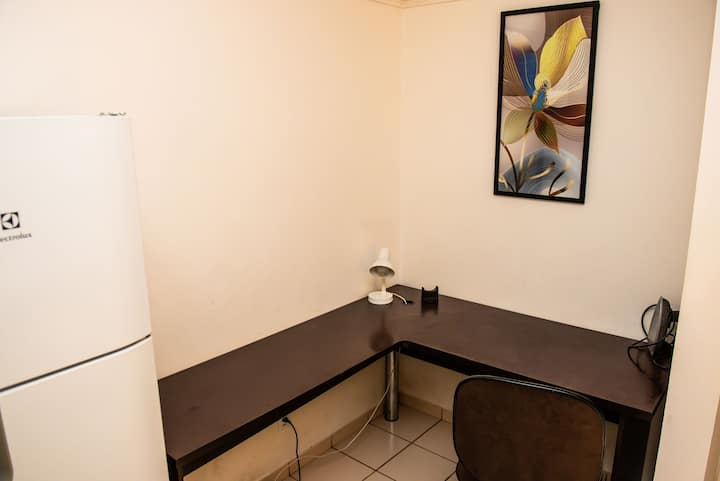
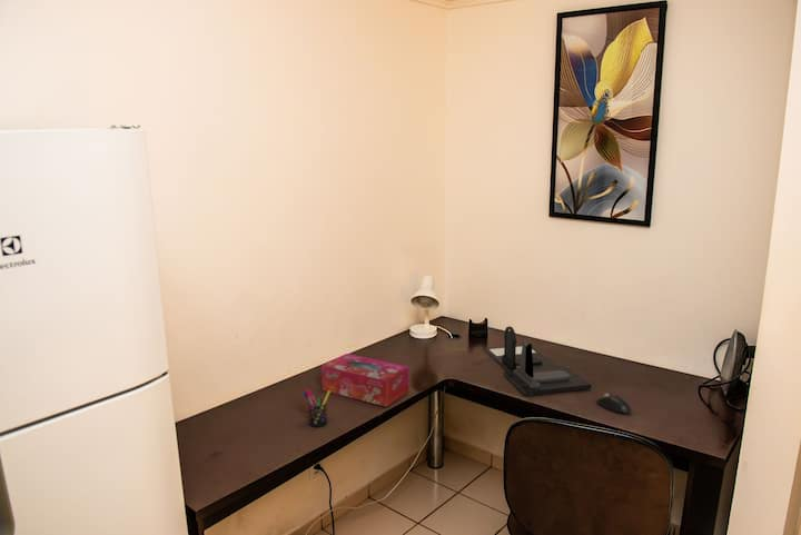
+ tissue box [320,353,409,408]
+ desk organizer [483,325,593,396]
+ pen holder [303,388,330,428]
+ mouse [596,393,633,415]
